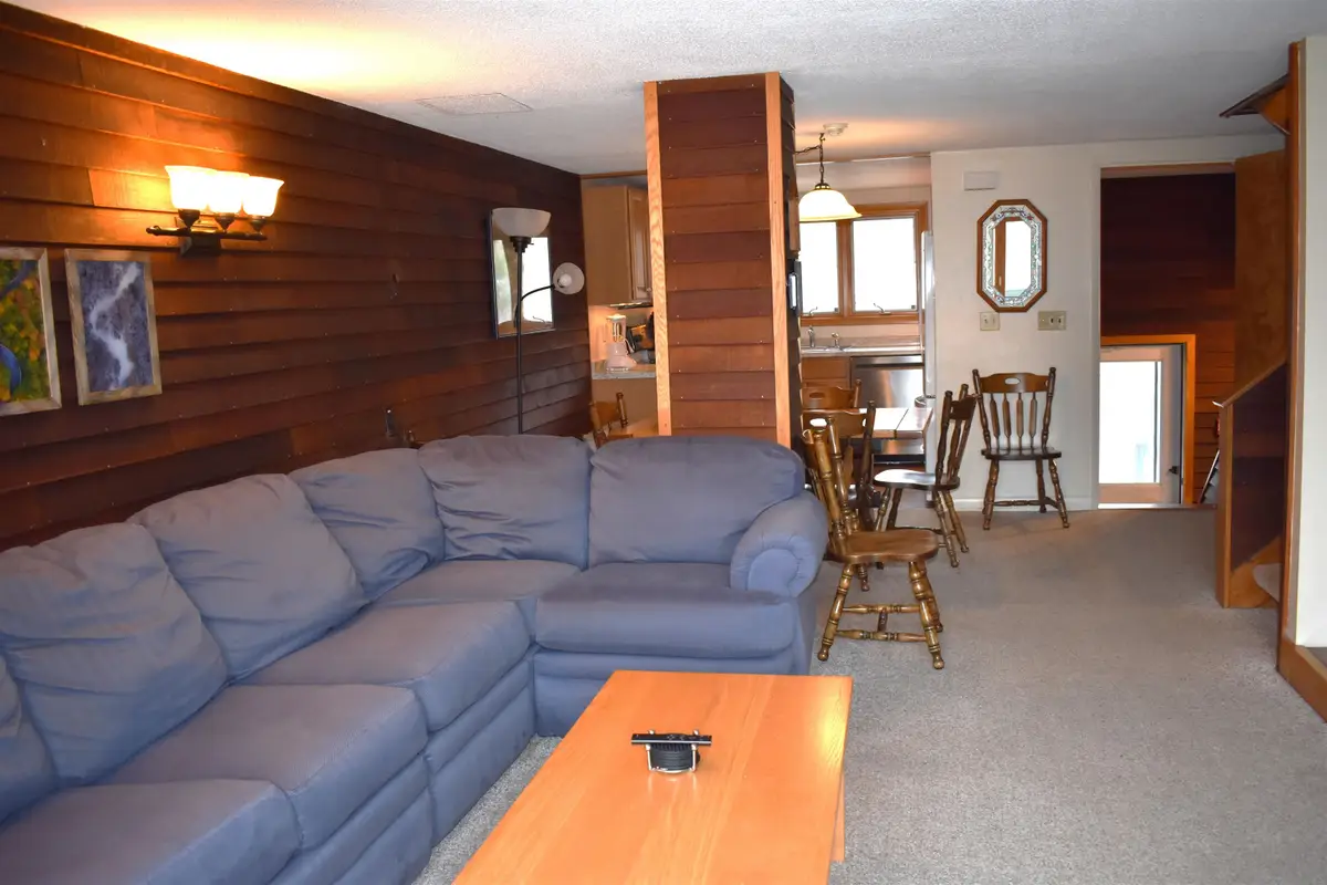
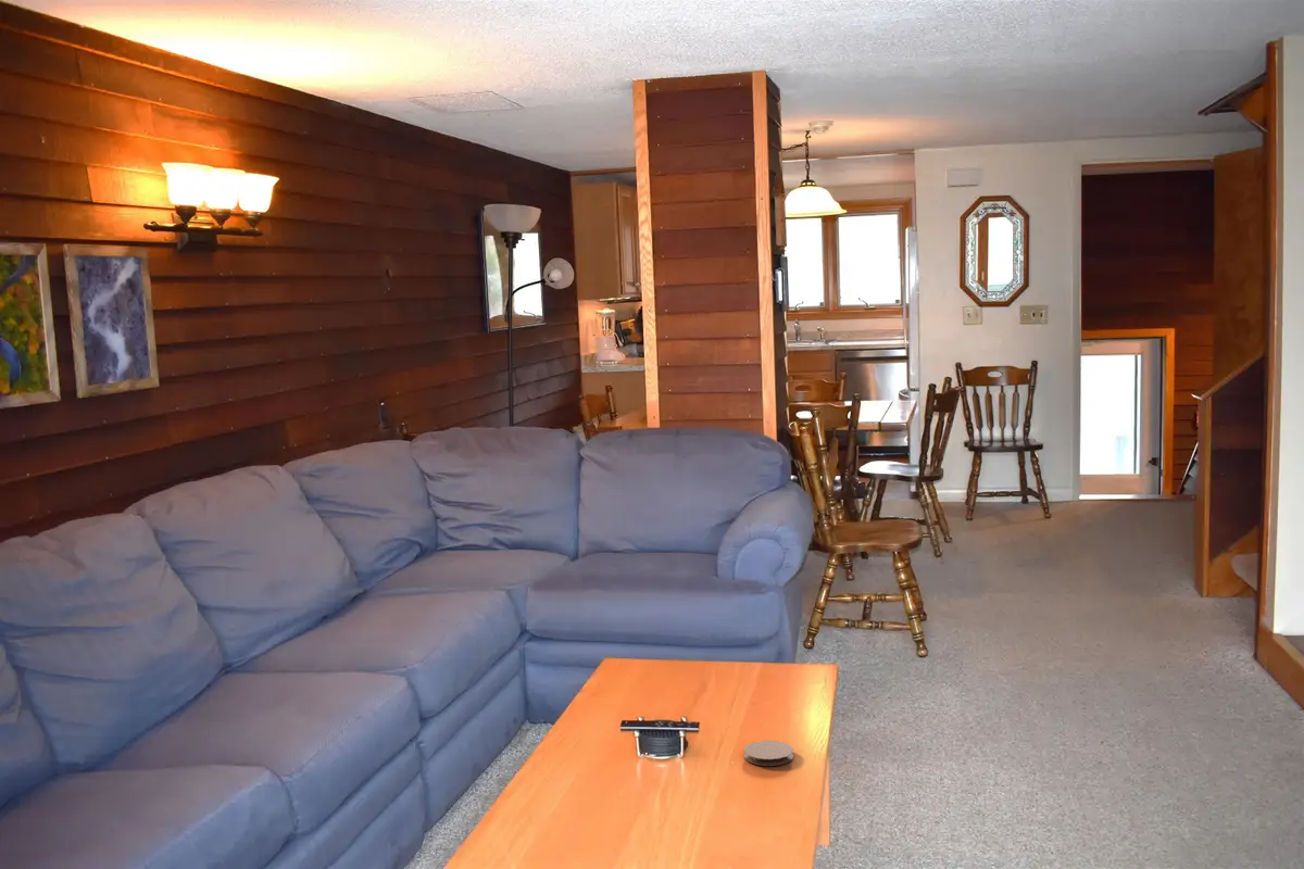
+ coaster [743,740,794,767]
